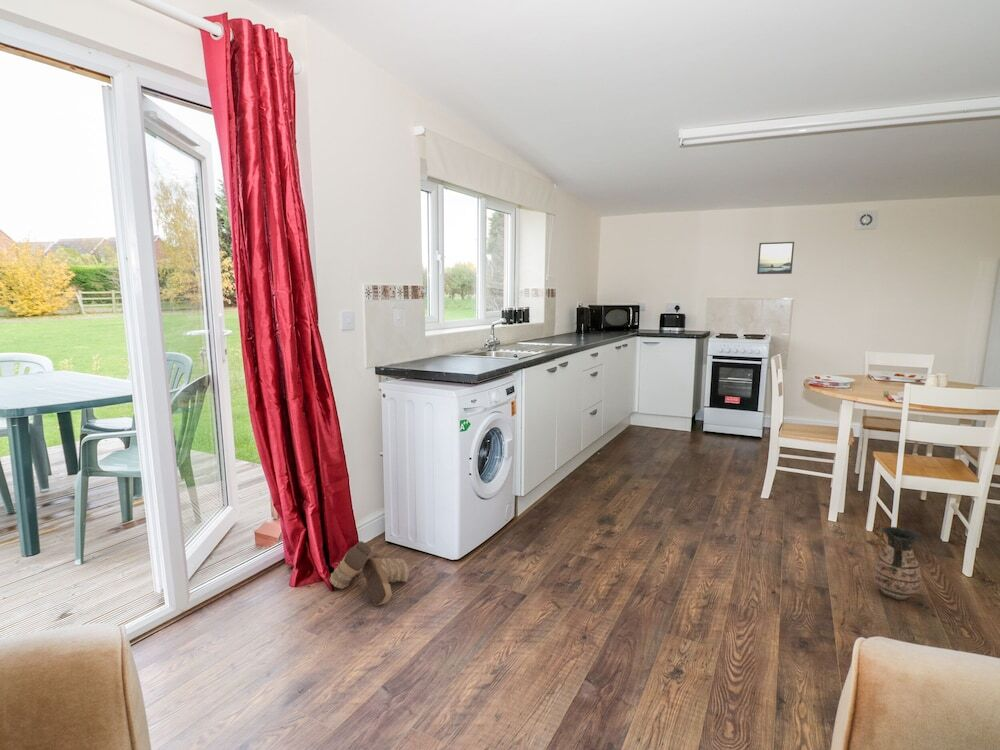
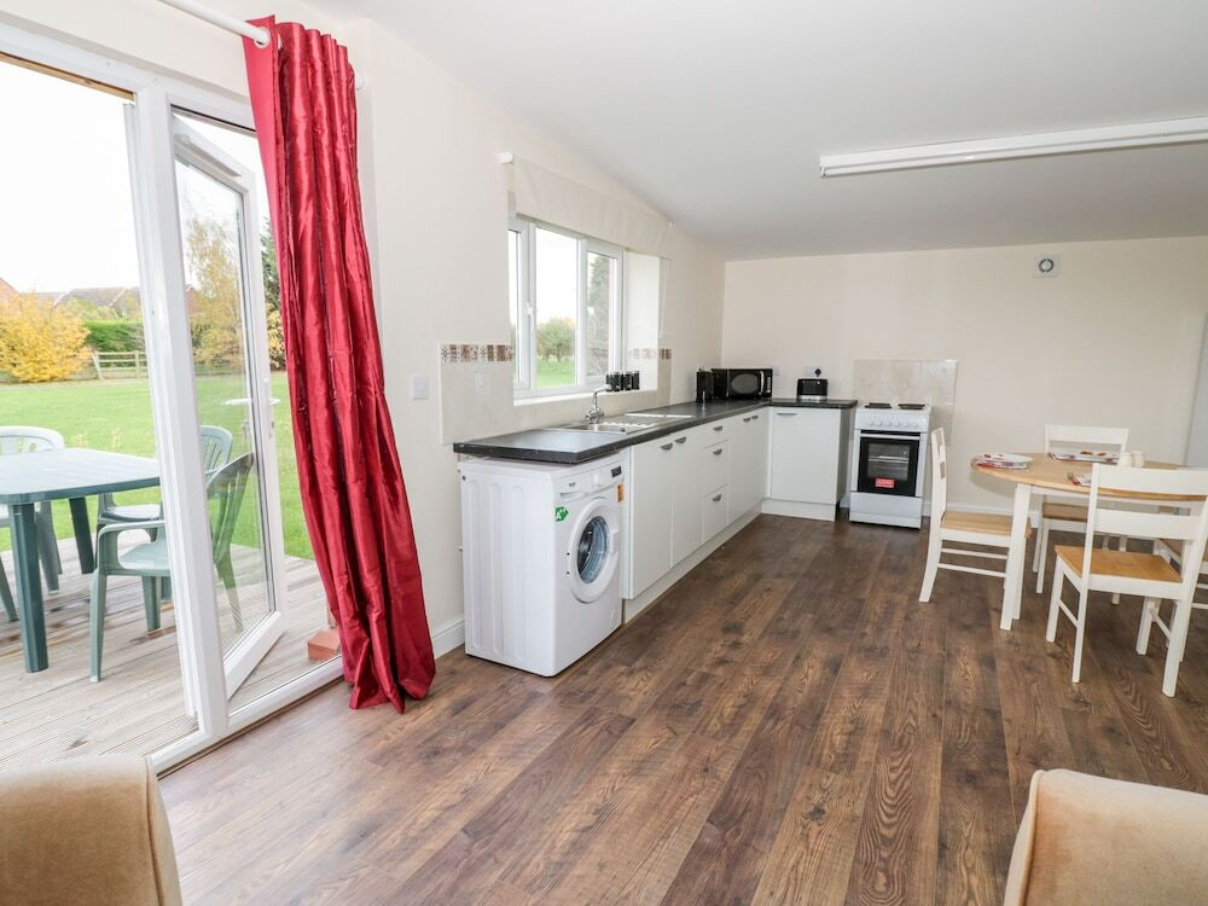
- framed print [756,241,795,275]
- boots [329,540,410,606]
- ceramic jug [872,526,923,601]
